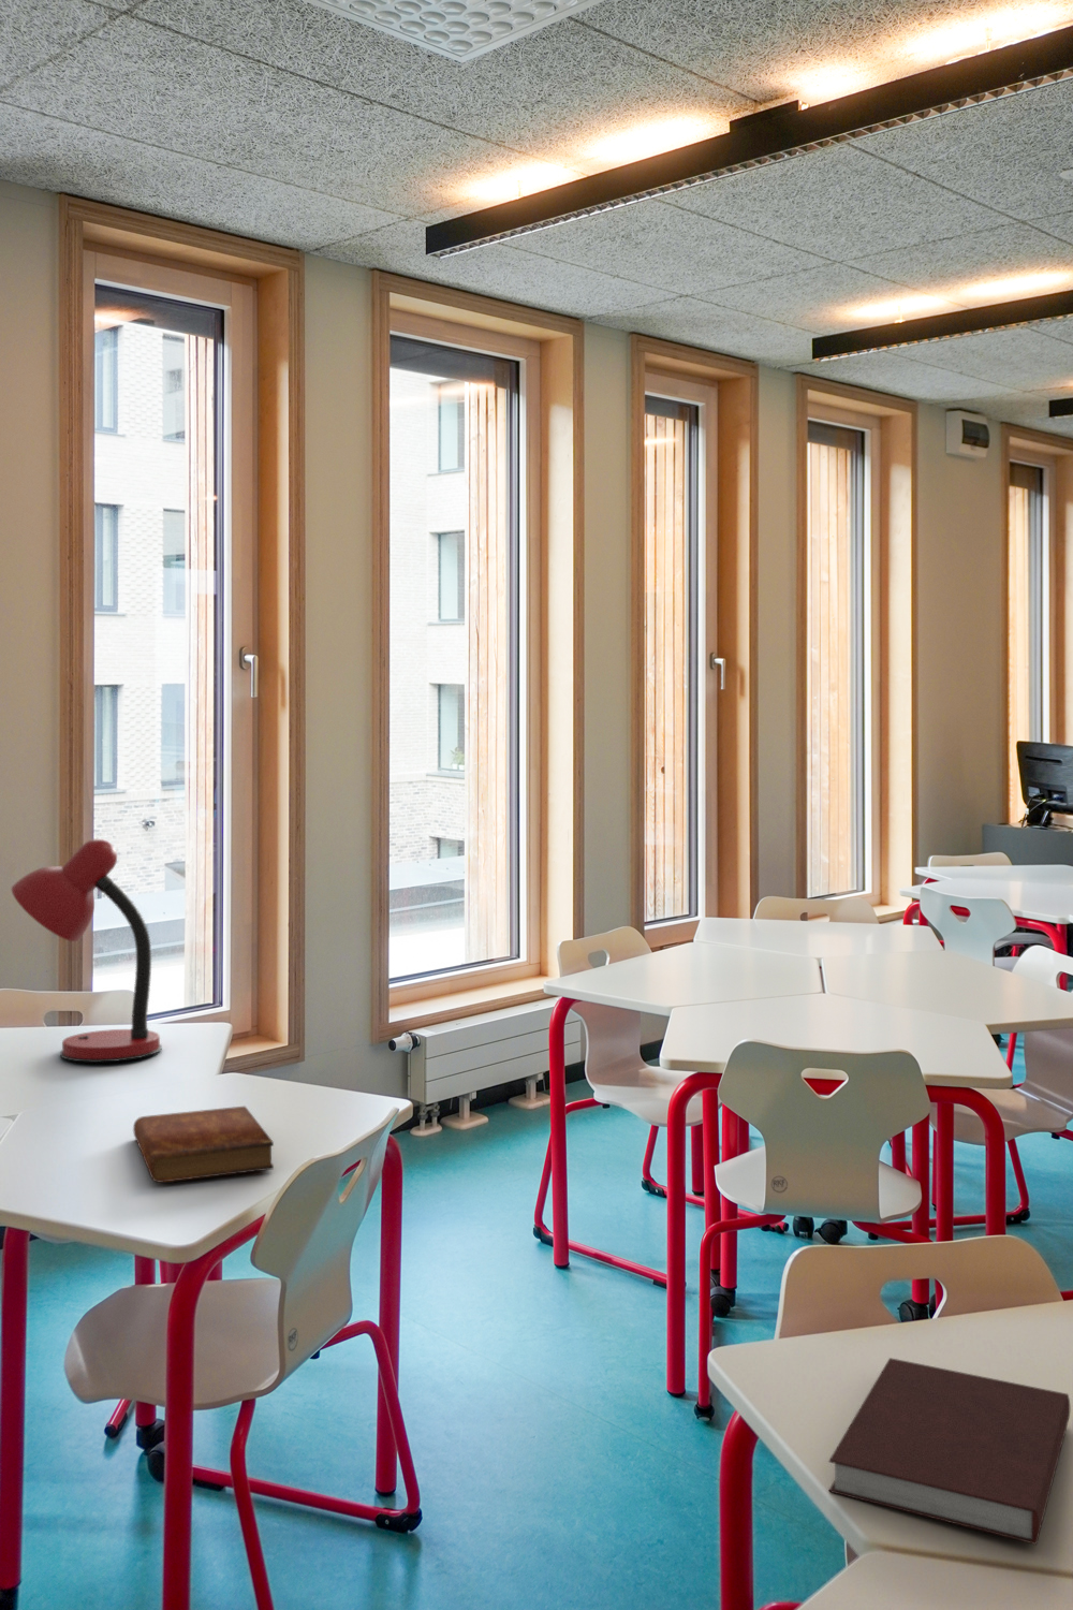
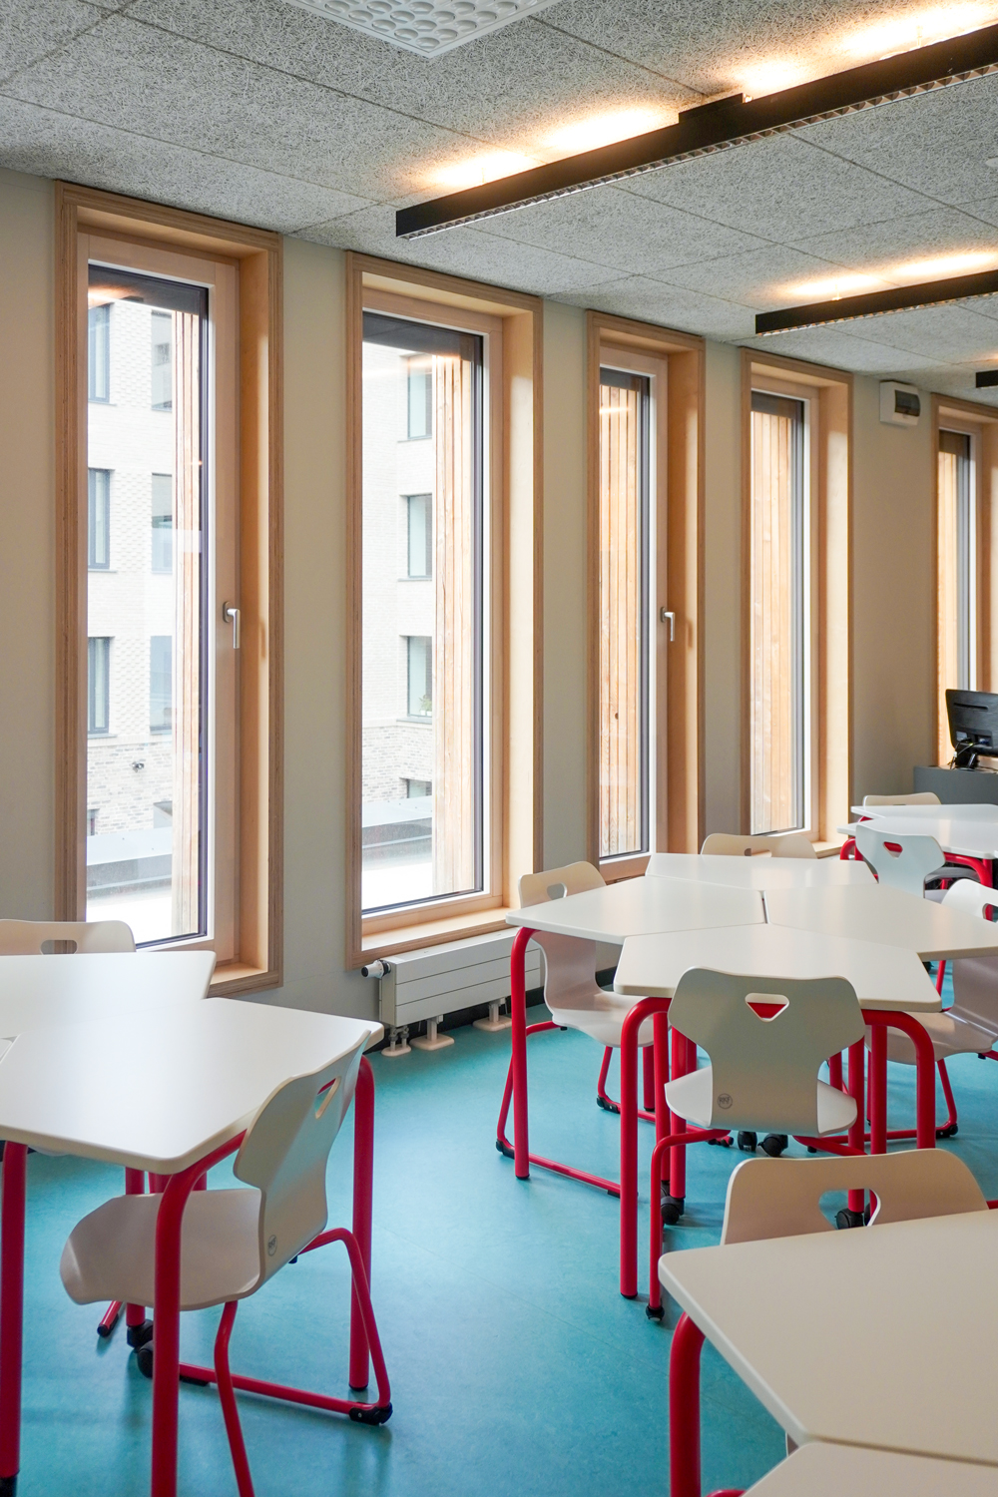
- bible [132,1106,274,1184]
- desk lamp [11,839,163,1064]
- notebook [828,1357,1071,1545]
